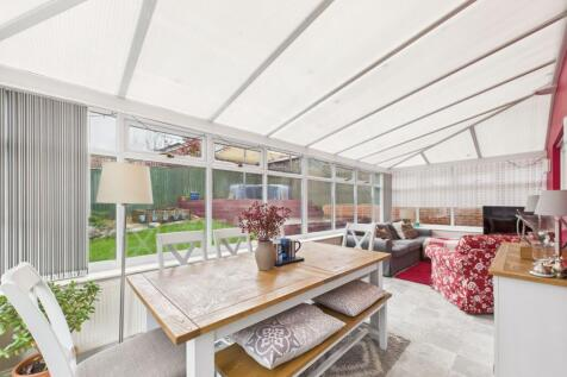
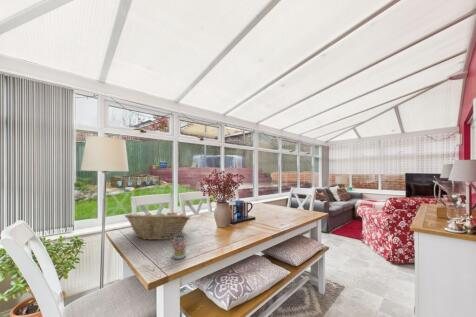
+ fruit basket [124,209,191,241]
+ beverage can [169,234,188,260]
